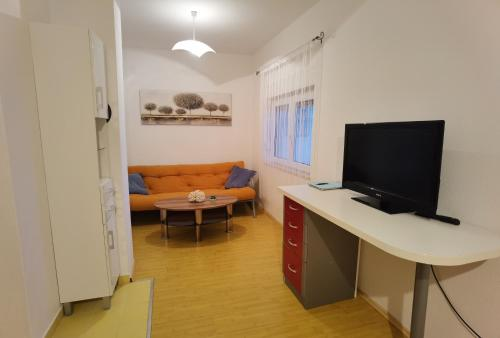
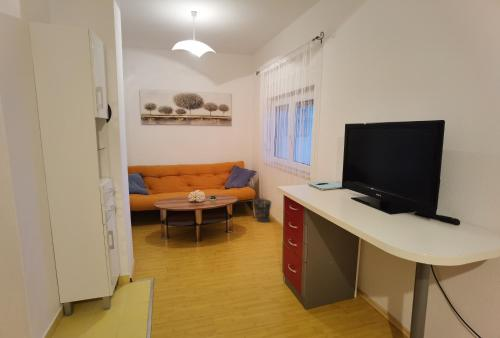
+ wastebasket [254,198,272,223]
